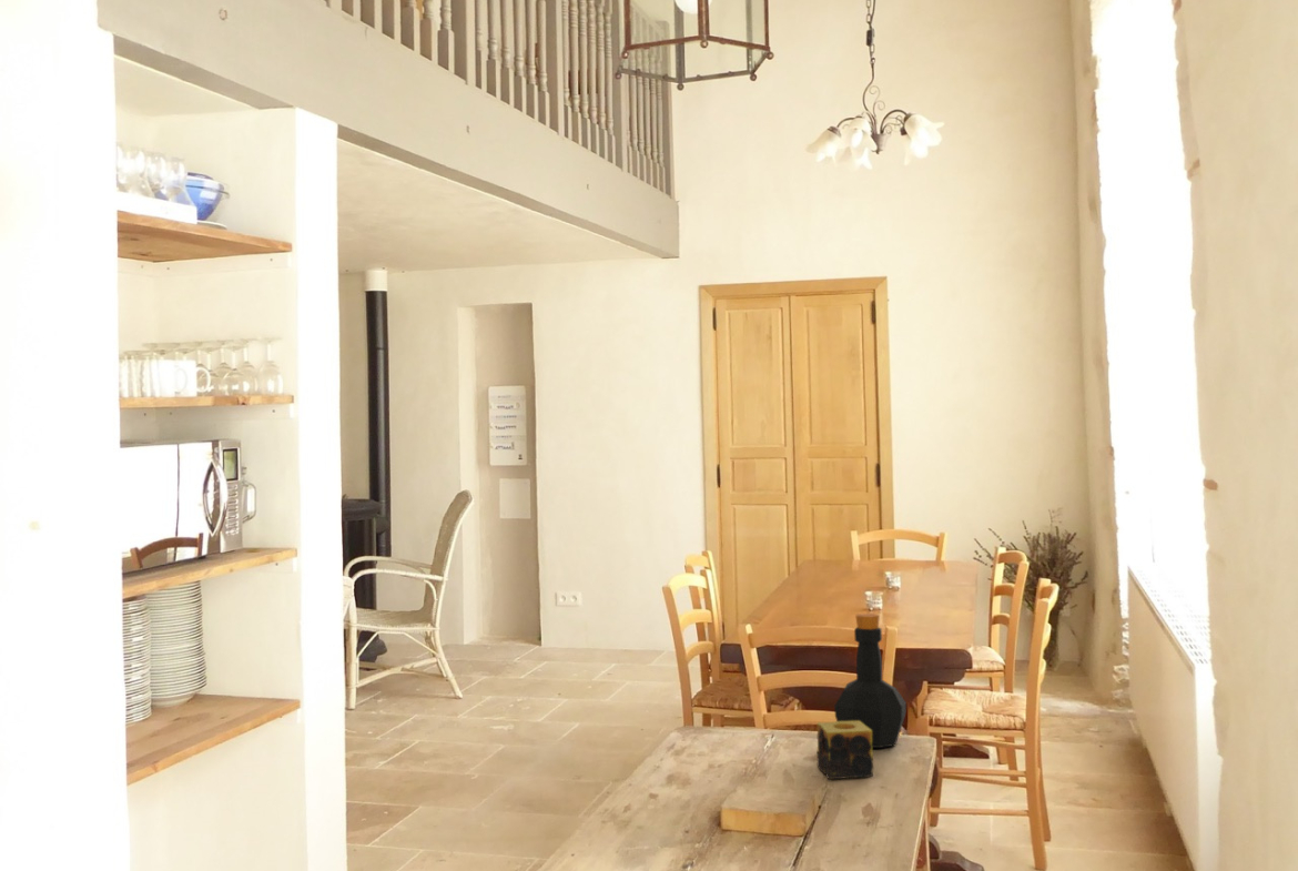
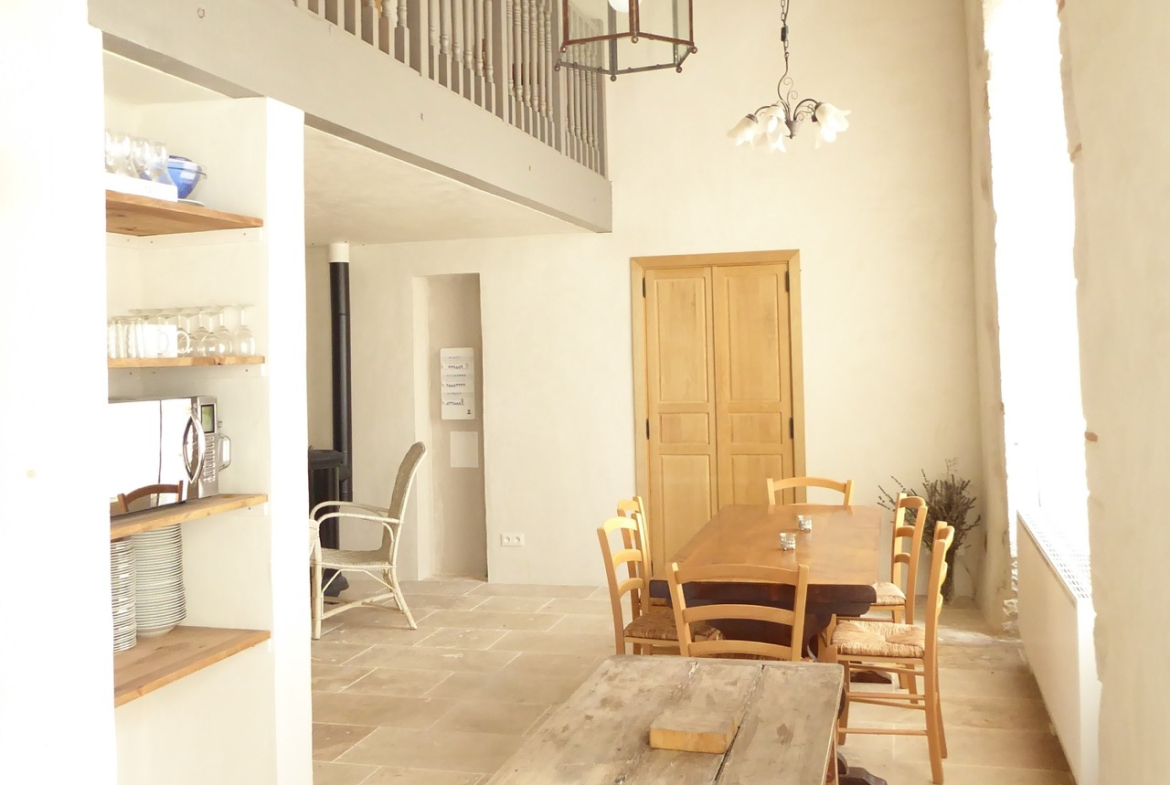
- candle [815,720,874,780]
- bottle [833,612,907,749]
